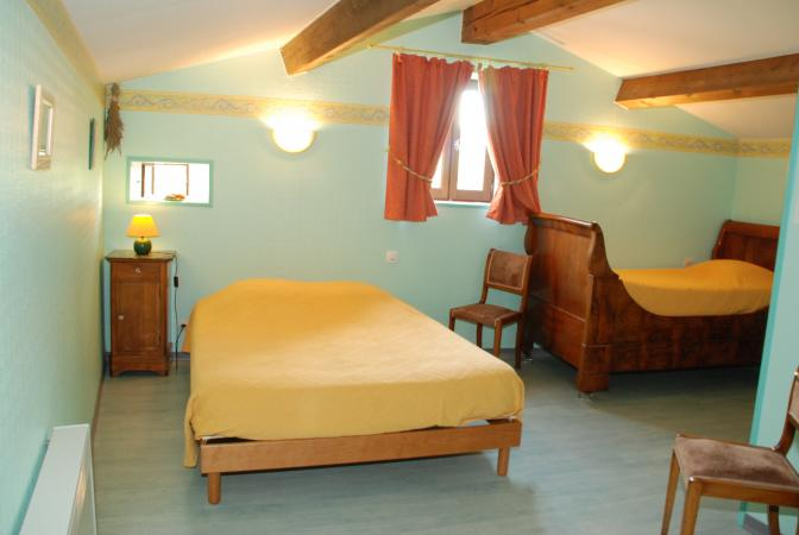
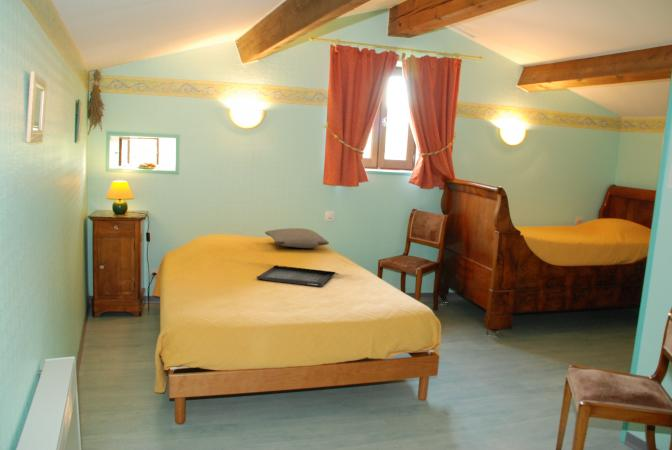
+ pillow [264,227,330,249]
+ serving tray [256,265,337,288]
